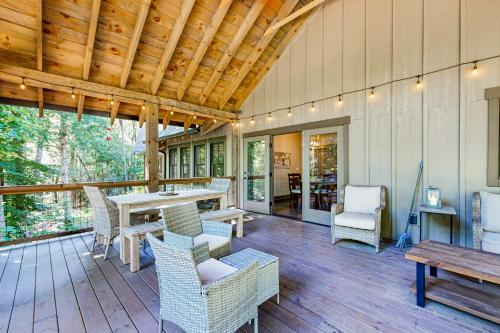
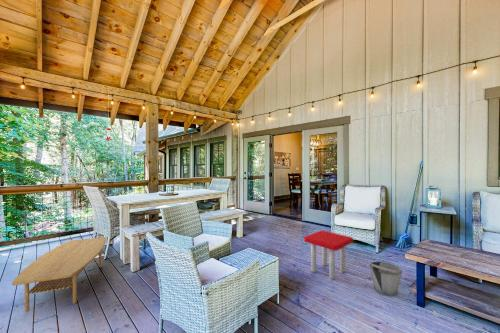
+ bucket [369,261,403,297]
+ stool [303,229,354,281]
+ coffee table [11,236,107,313]
